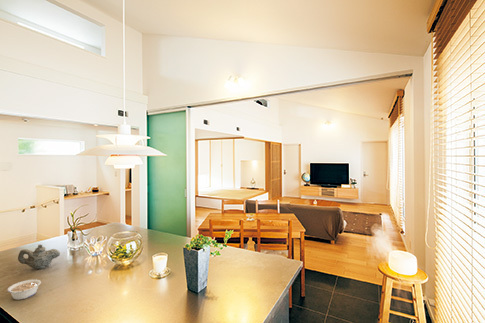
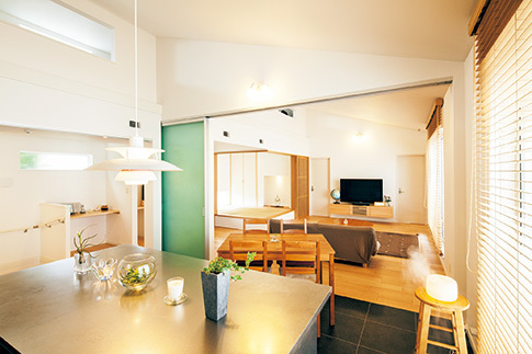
- teapot [17,243,61,270]
- legume [7,279,42,301]
